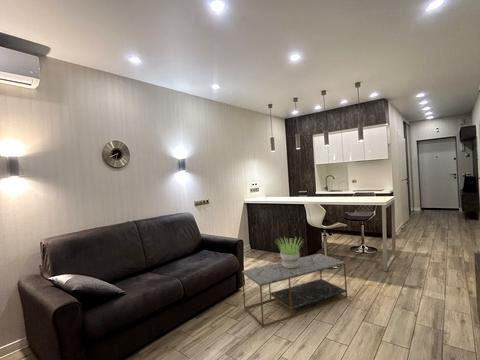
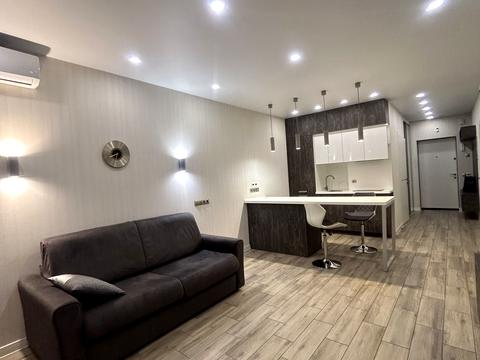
- potted plant [275,236,304,268]
- coffee table [241,253,348,328]
